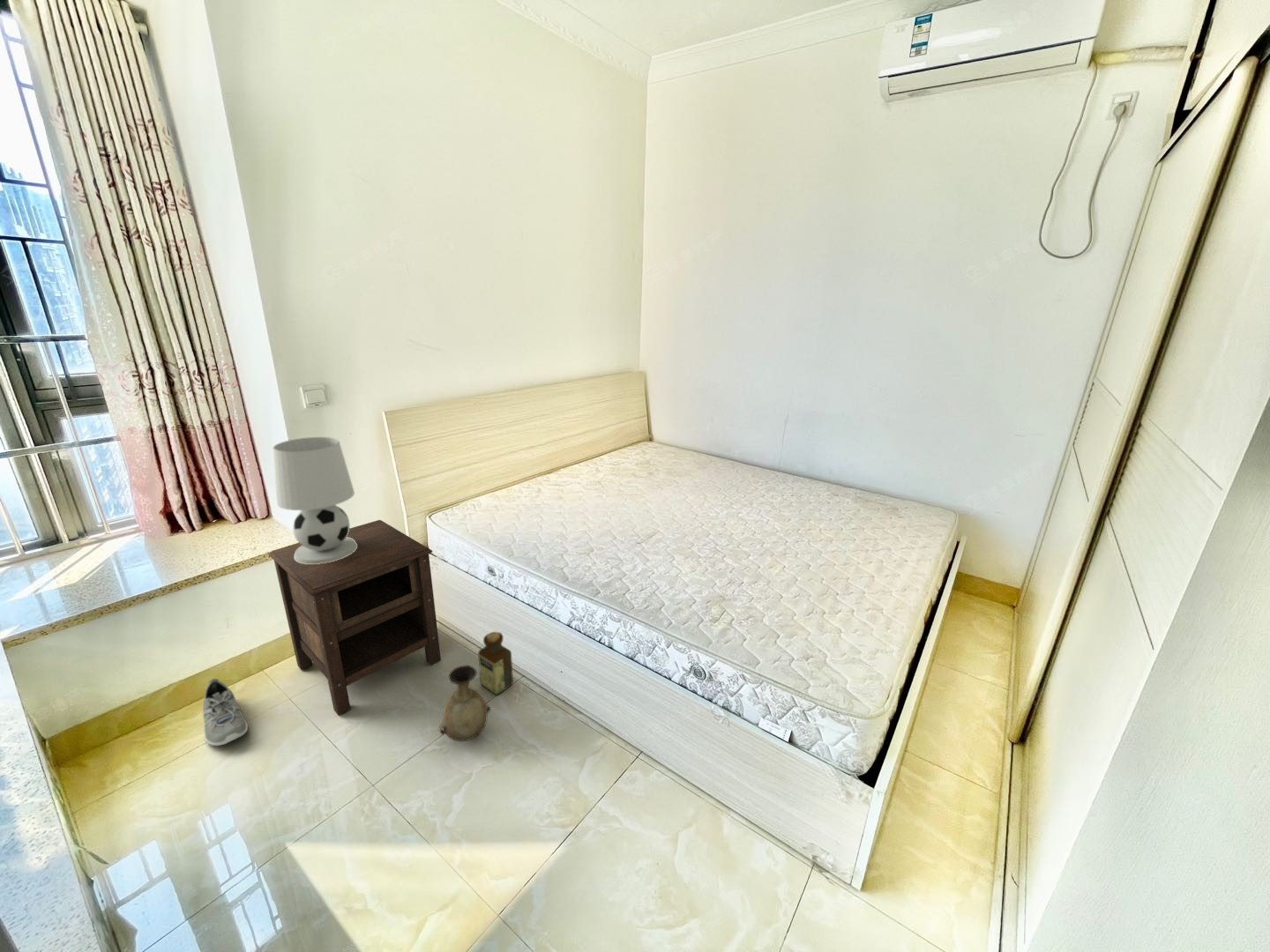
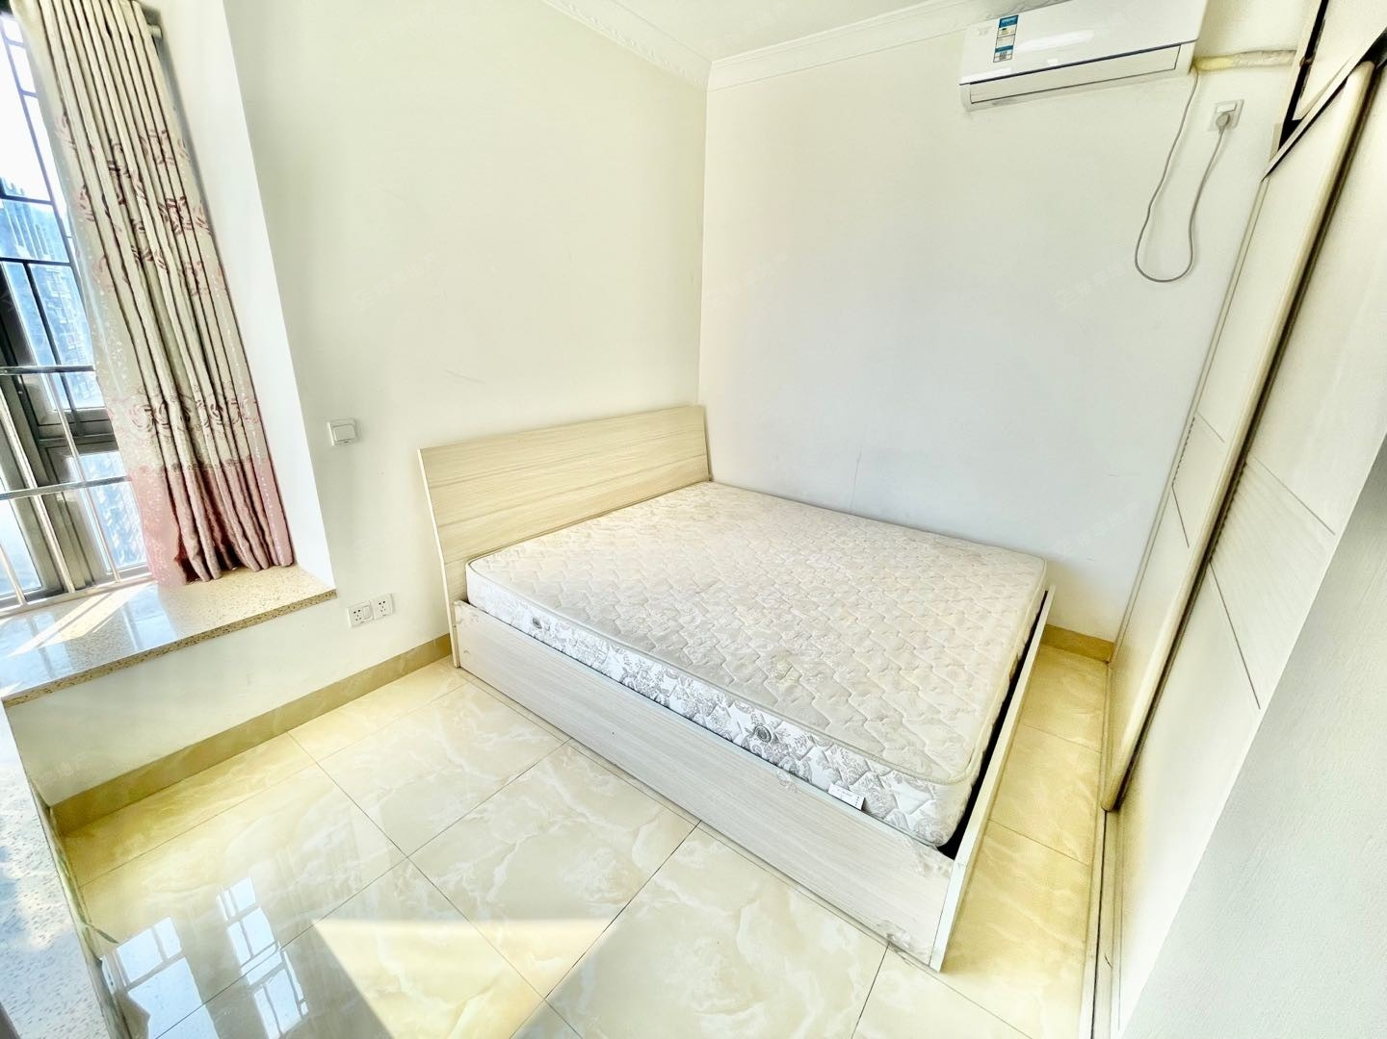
- nightstand [267,519,442,717]
- table lamp [273,436,357,564]
- bottle [477,631,514,696]
- sneaker [202,678,249,747]
- vase [438,665,491,742]
